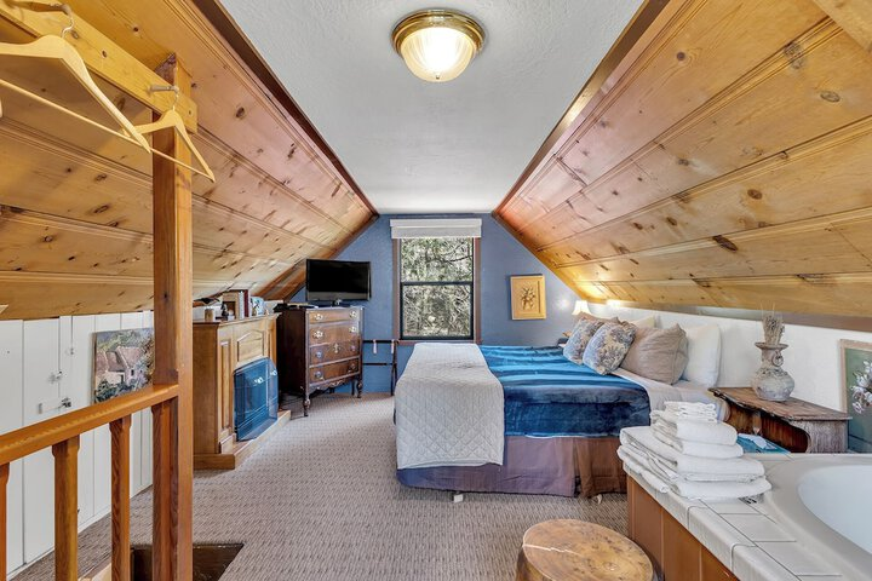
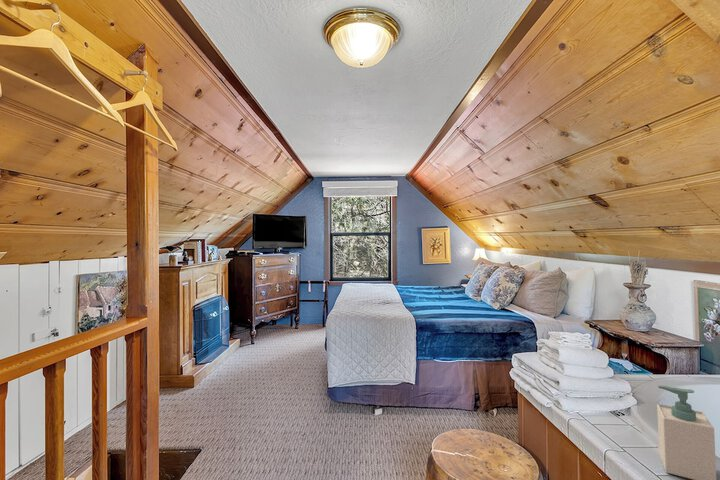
+ soap bottle [656,384,717,480]
